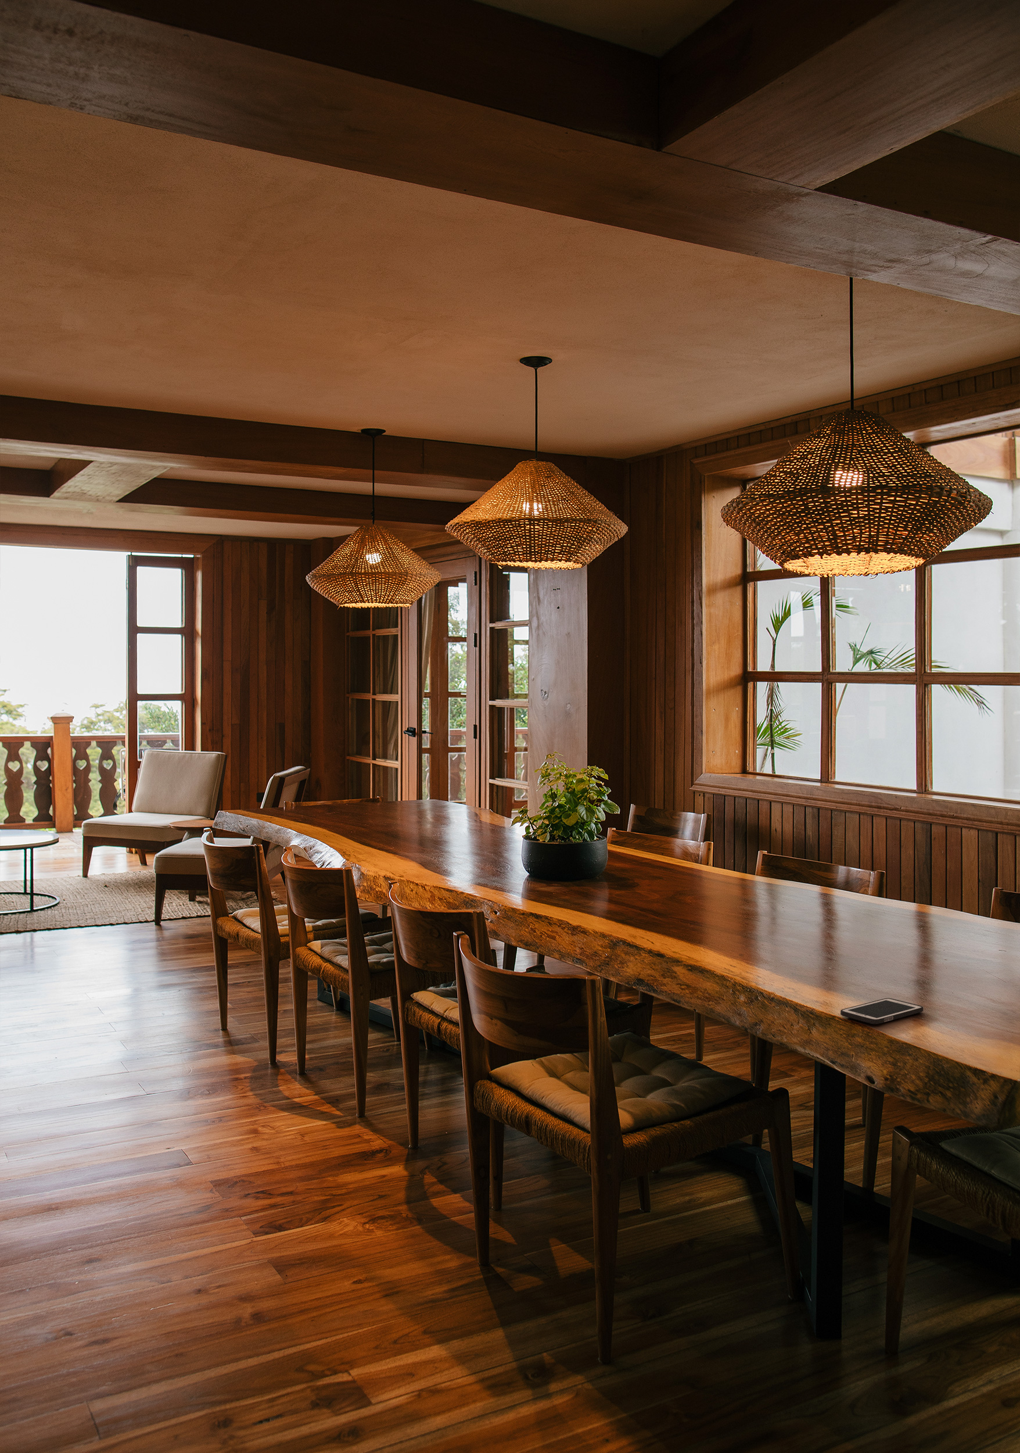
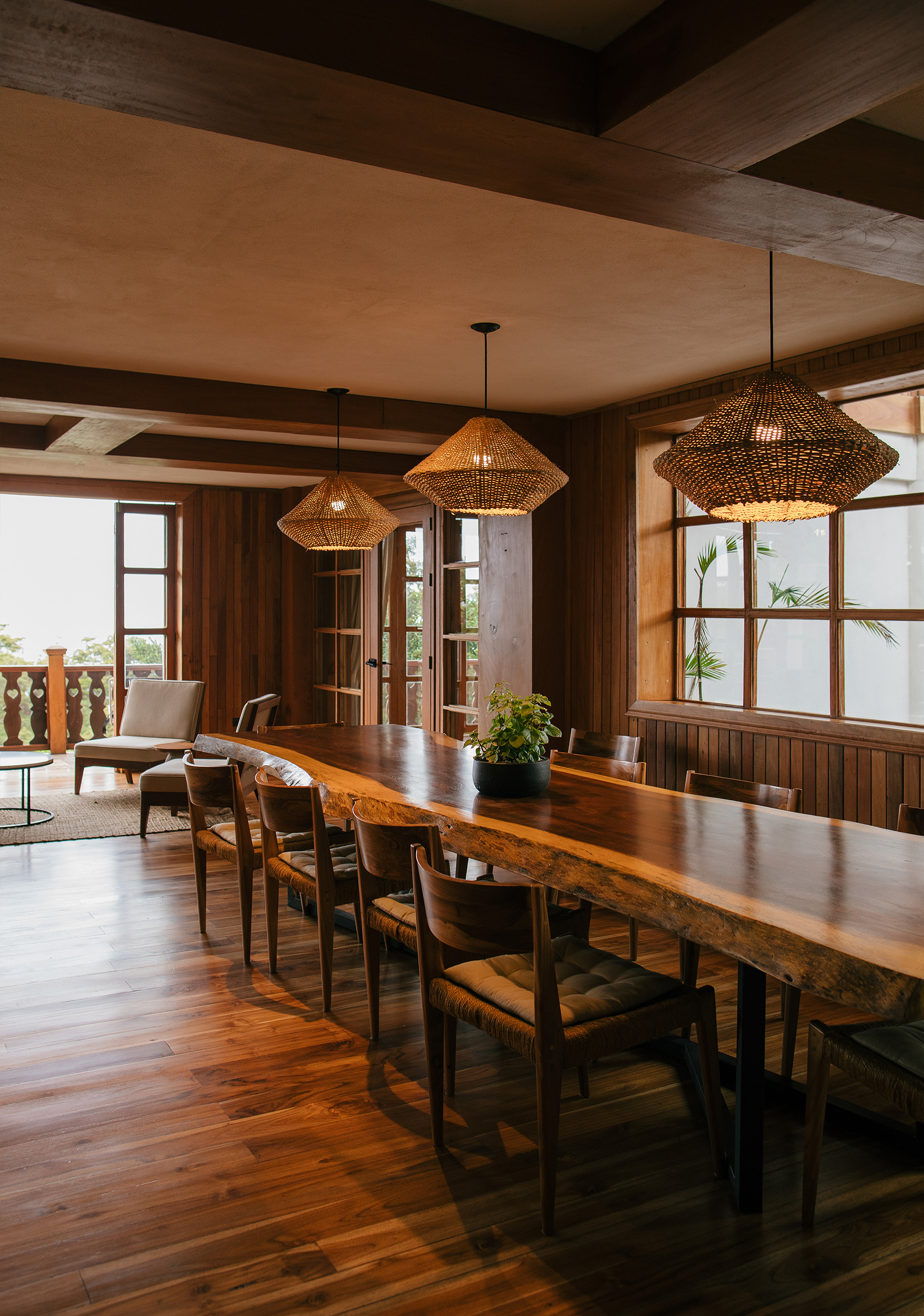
- cell phone [840,997,924,1025]
